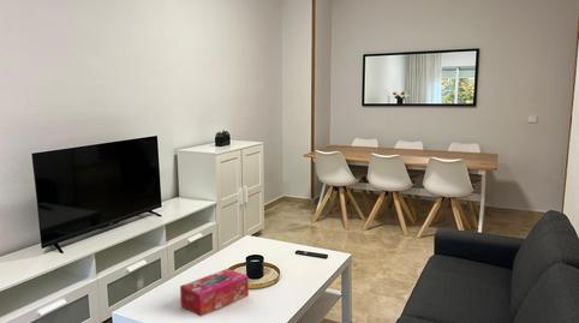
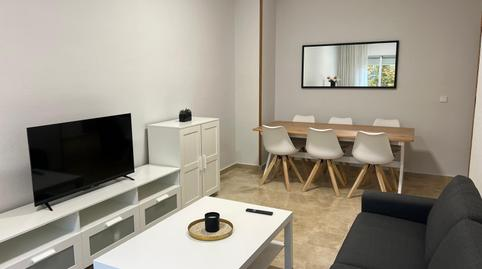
- tissue box [179,268,250,317]
